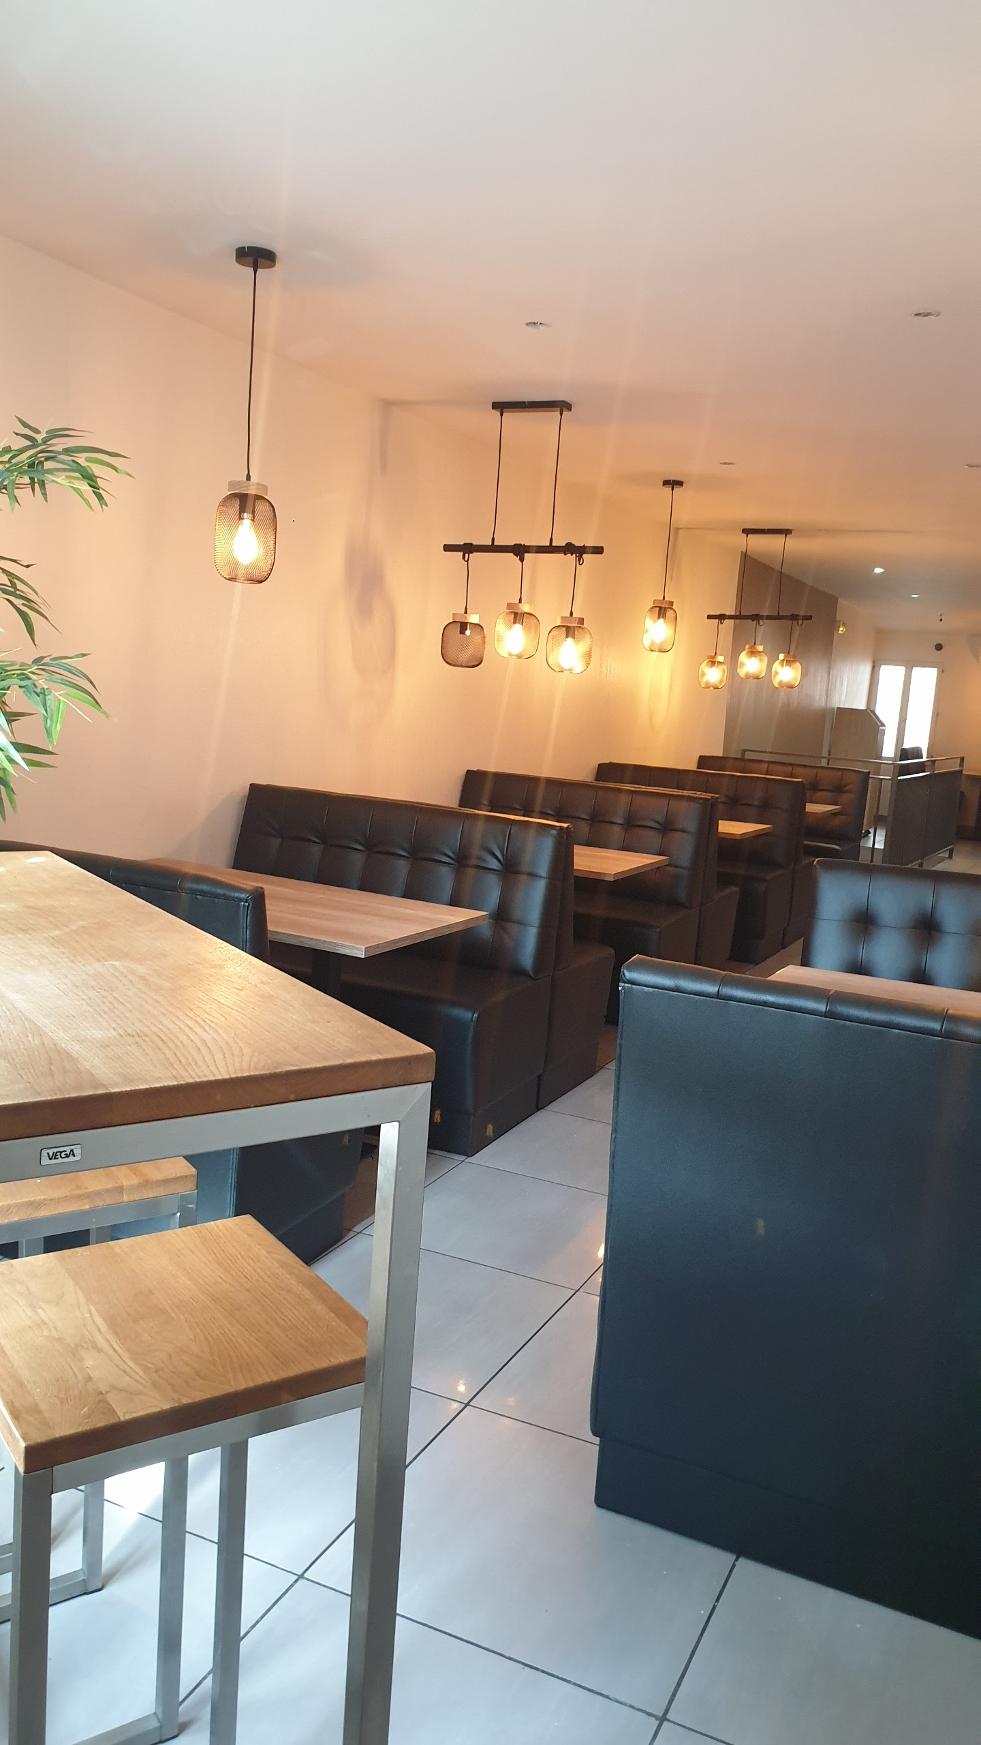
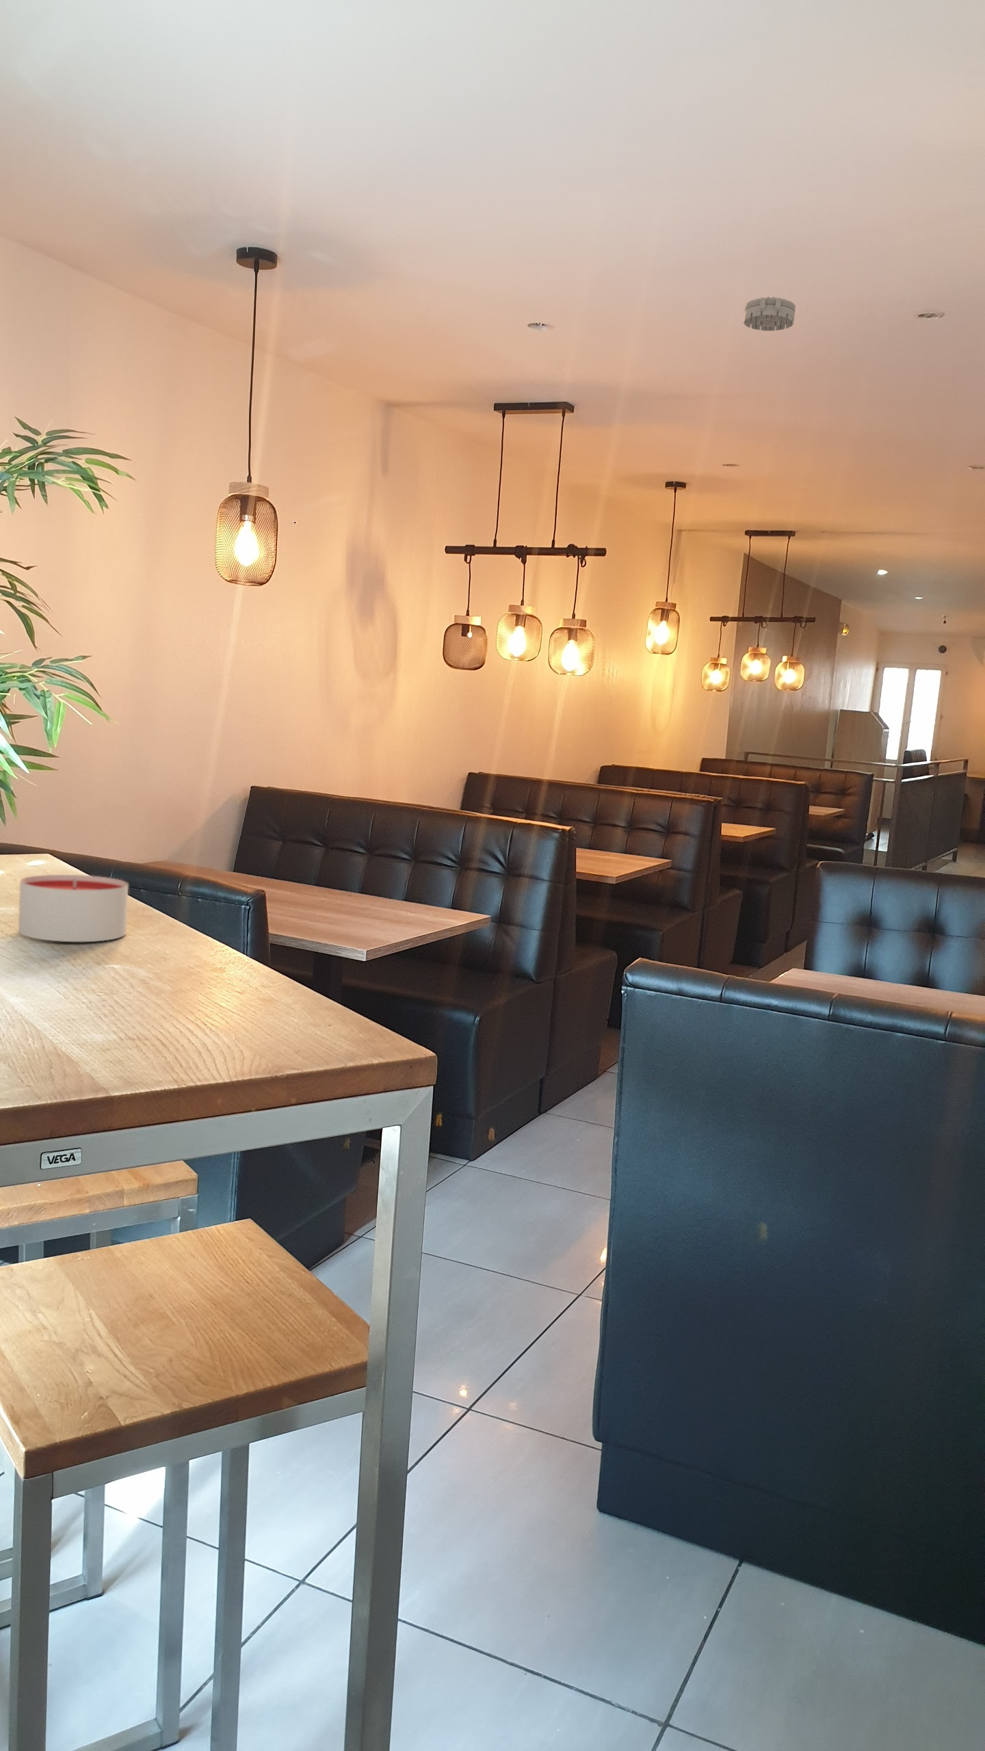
+ smoke detector [743,296,796,332]
+ candle [18,874,129,943]
